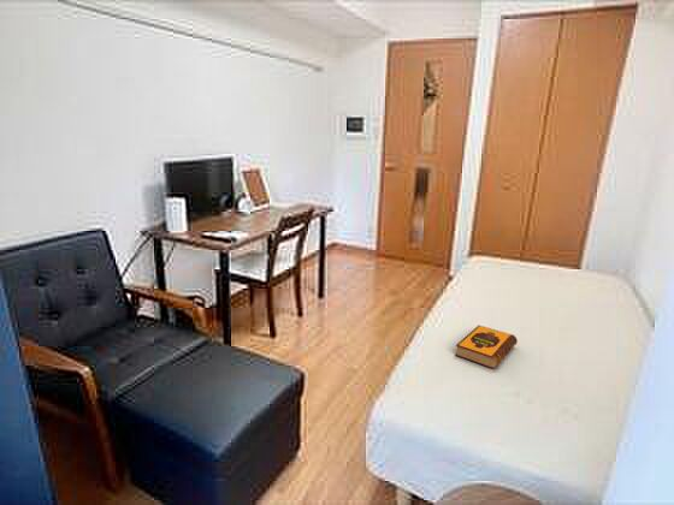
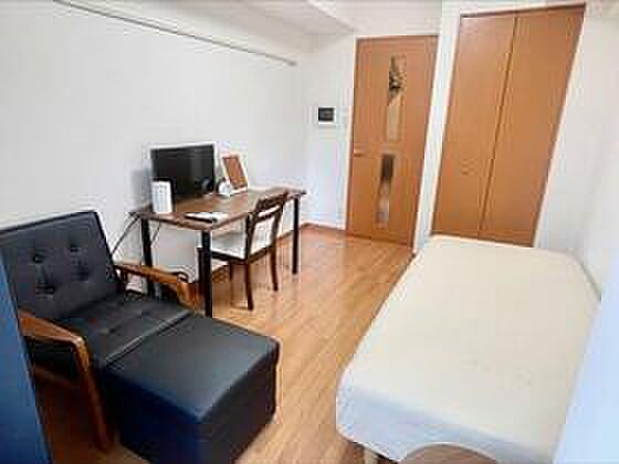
- hardback book [454,325,519,370]
